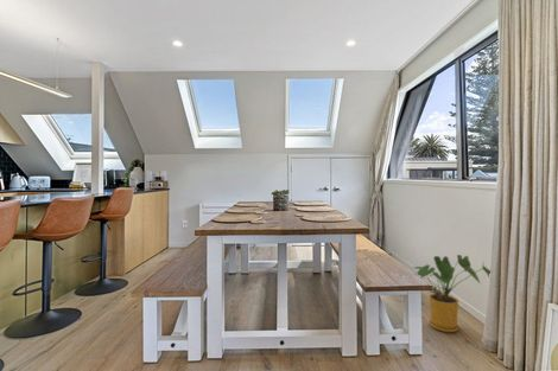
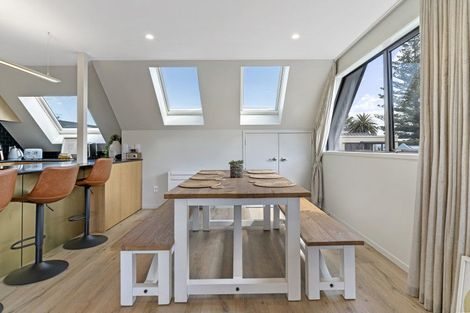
- house plant [412,254,492,333]
